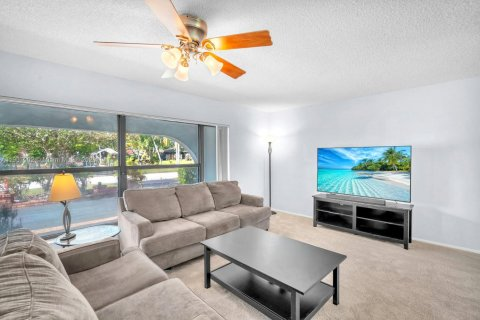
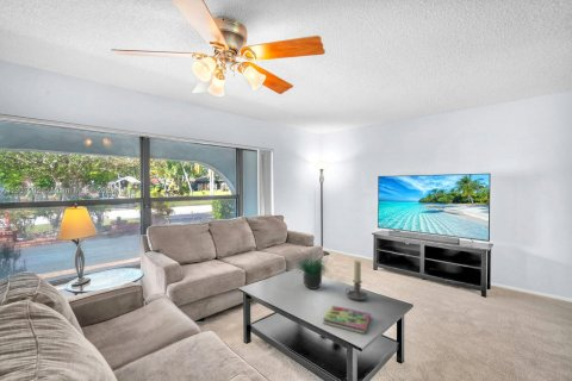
+ book [322,305,372,335]
+ potted plant [292,250,332,291]
+ candle holder [344,260,369,301]
